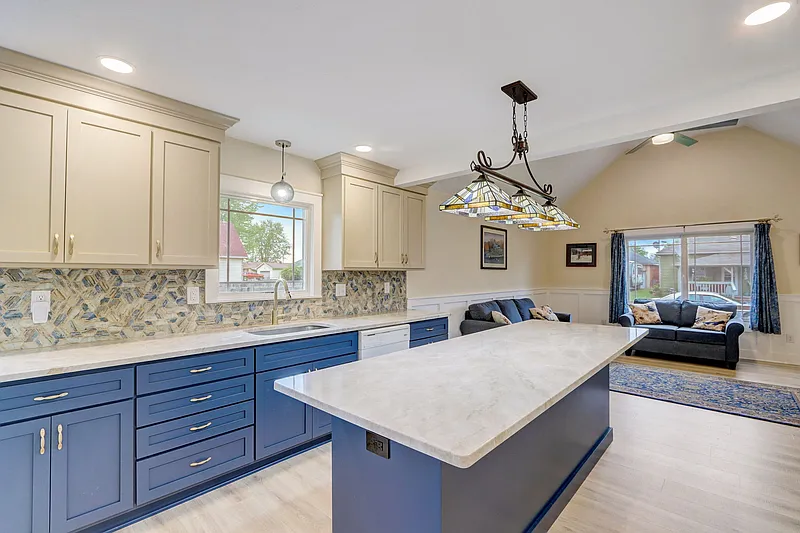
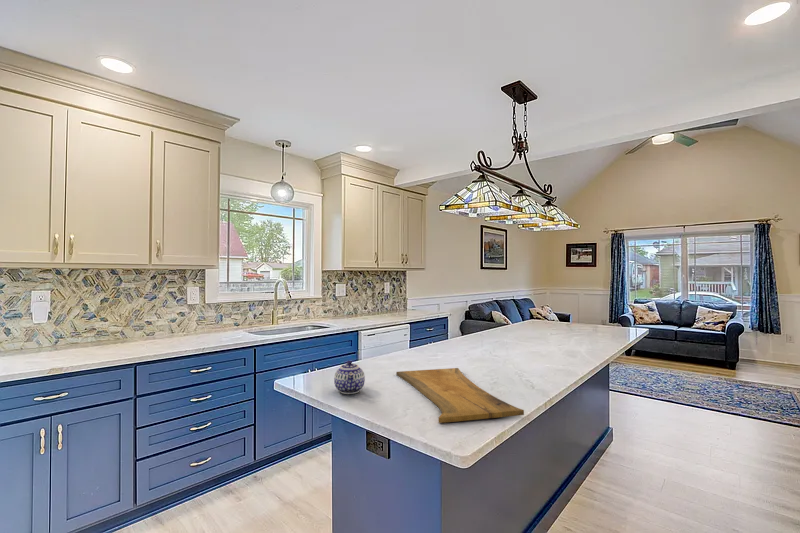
+ cutting board [395,367,525,424]
+ teapot [333,360,366,395]
